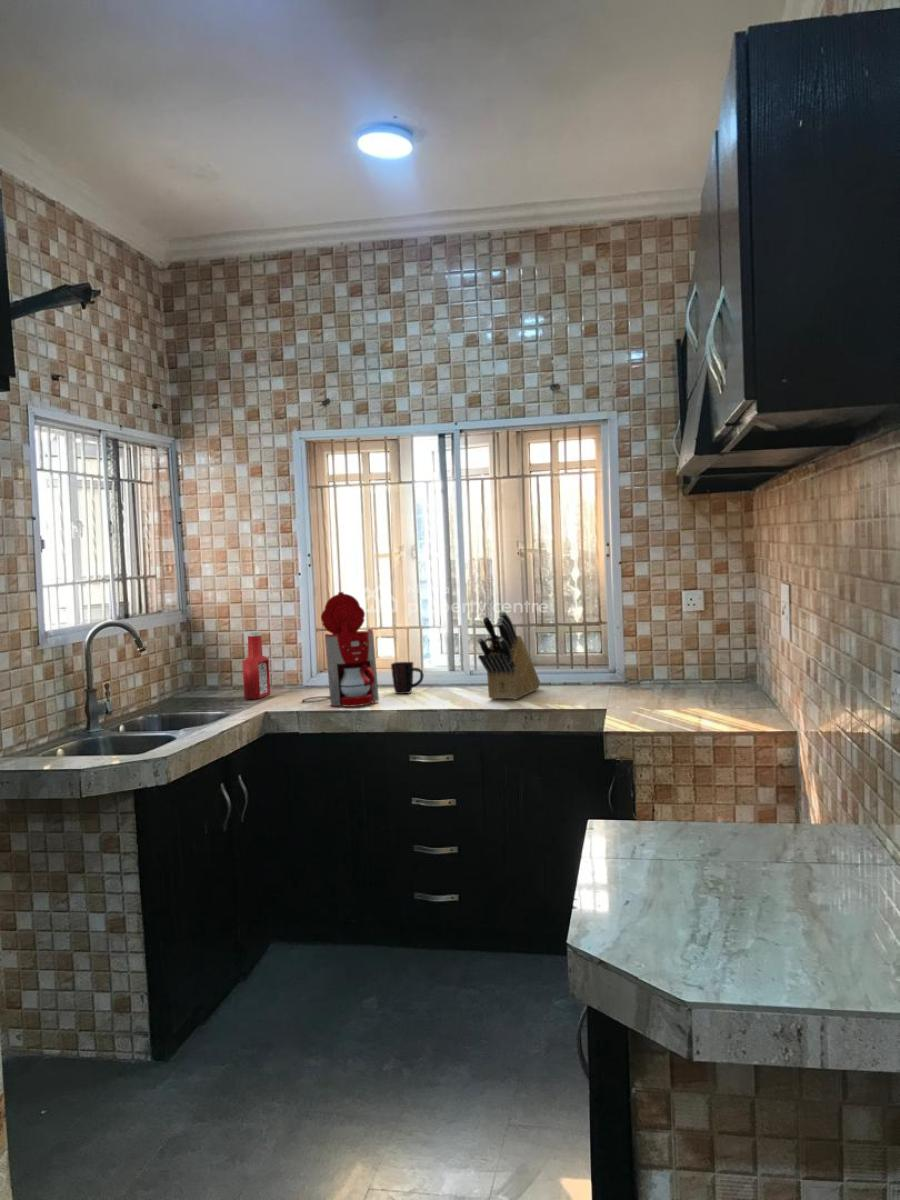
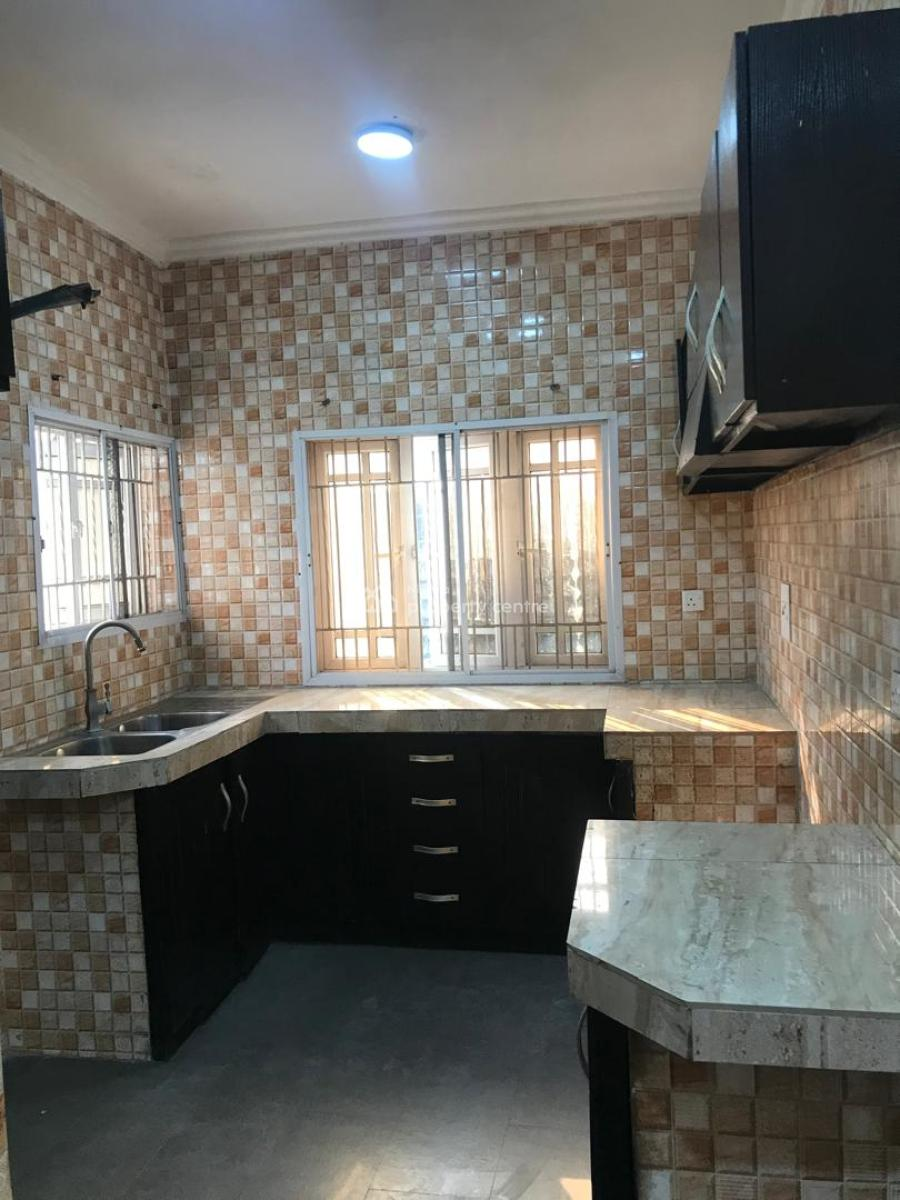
- soap bottle [241,630,271,700]
- knife block [476,611,541,700]
- mug [390,661,425,695]
- coffee maker [301,591,380,708]
